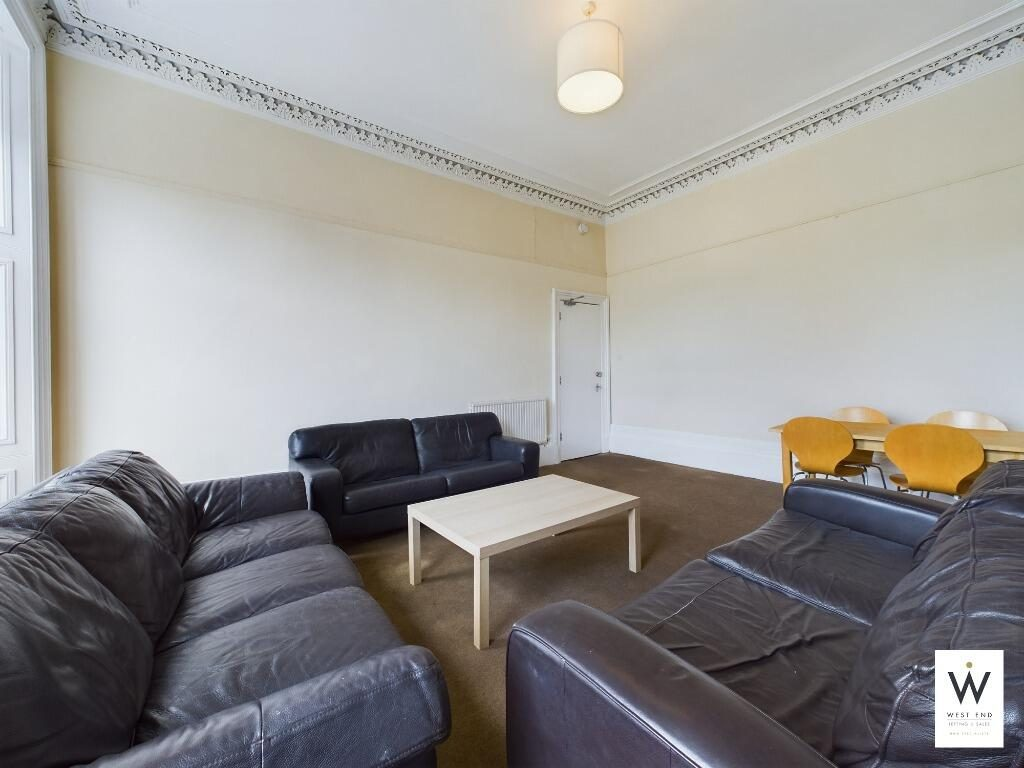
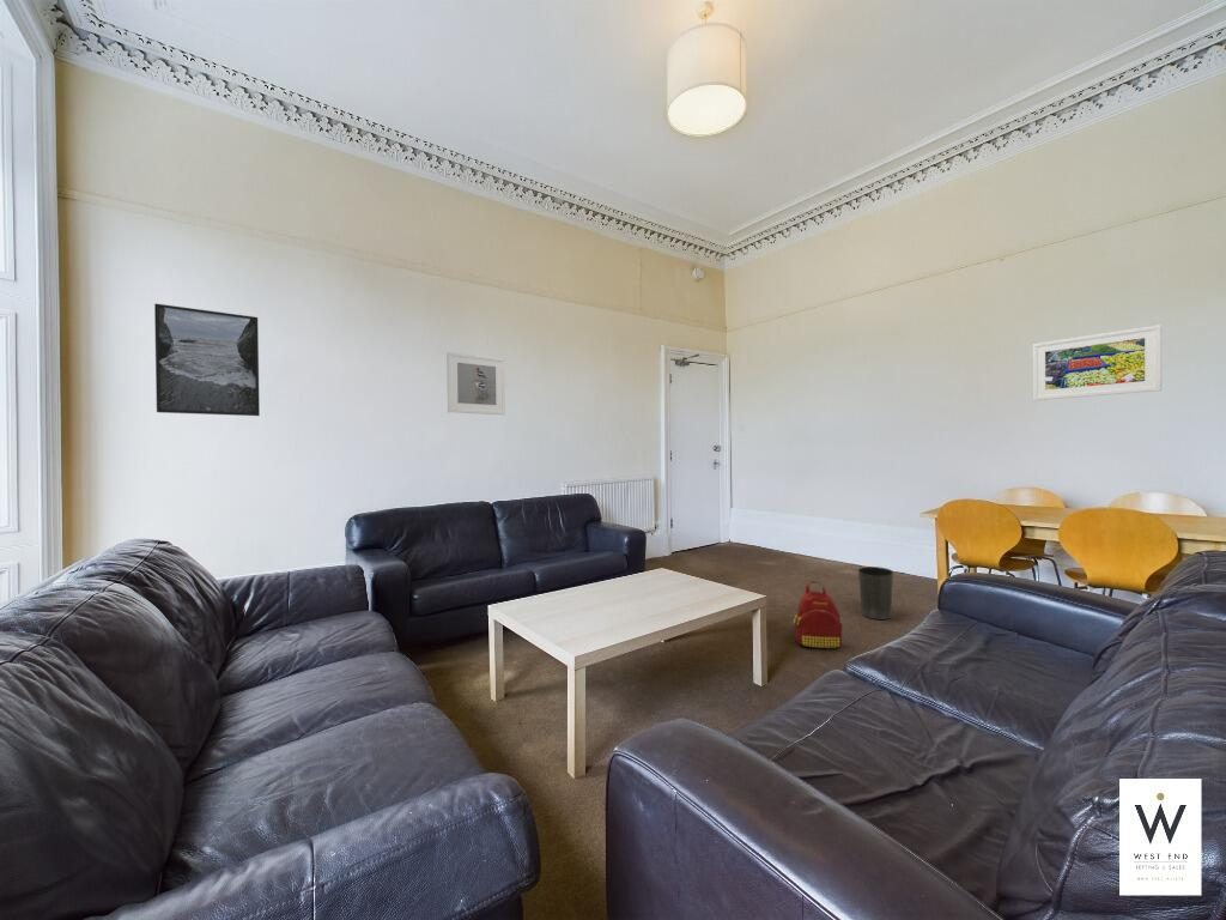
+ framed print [153,302,261,417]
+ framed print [1032,323,1163,401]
+ backpack [793,581,843,650]
+ waste basket [857,565,894,621]
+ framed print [445,351,506,416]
